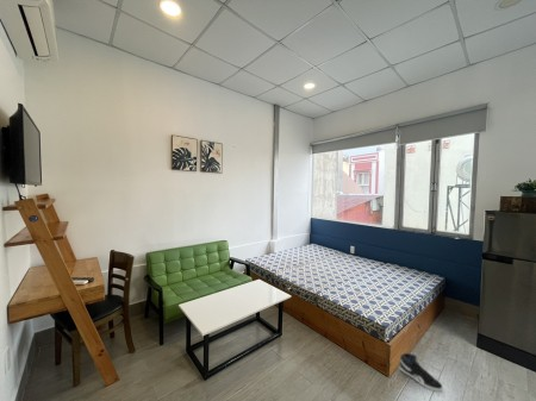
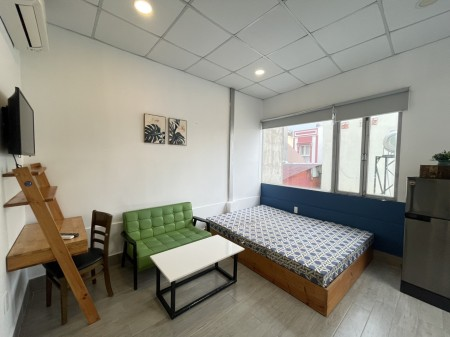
- sneaker [398,352,443,393]
